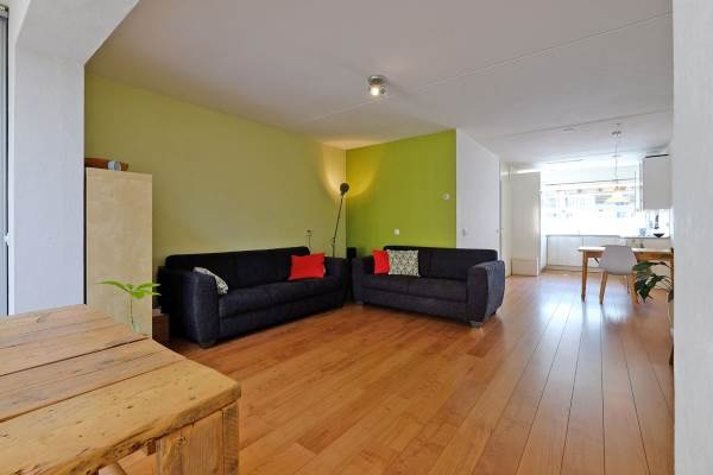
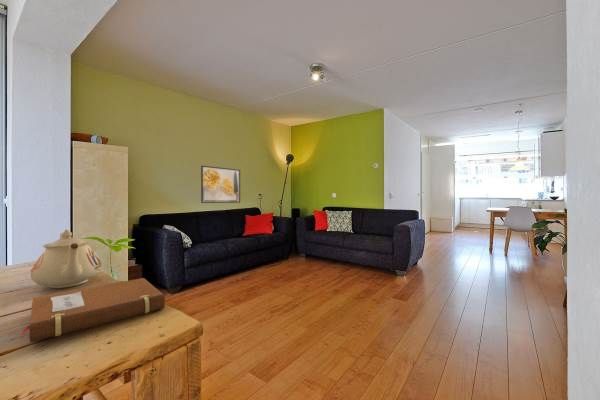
+ teapot [30,229,102,289]
+ notebook [19,277,166,343]
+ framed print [200,165,241,204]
